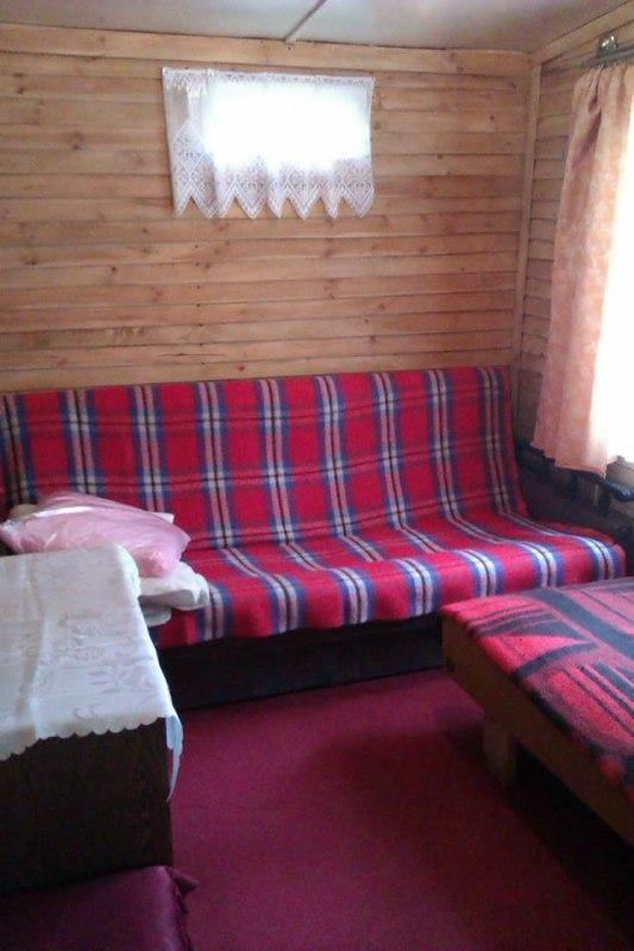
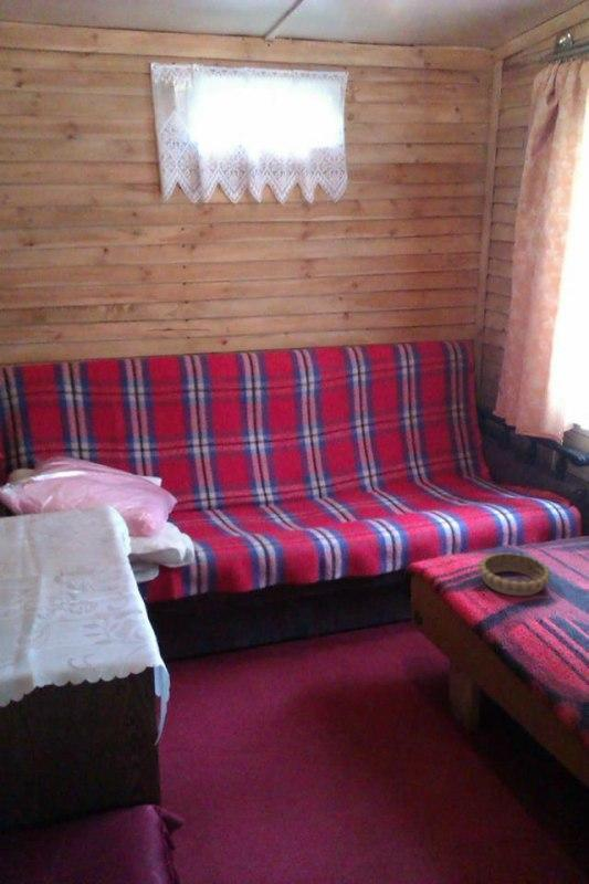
+ decorative bowl [477,551,553,597]
